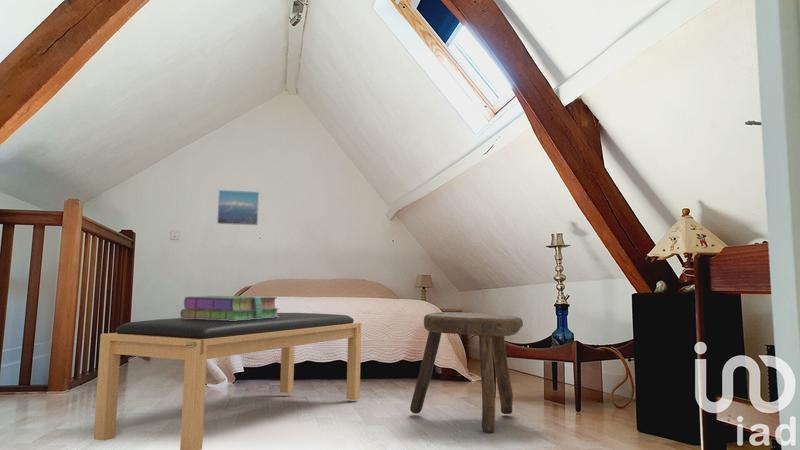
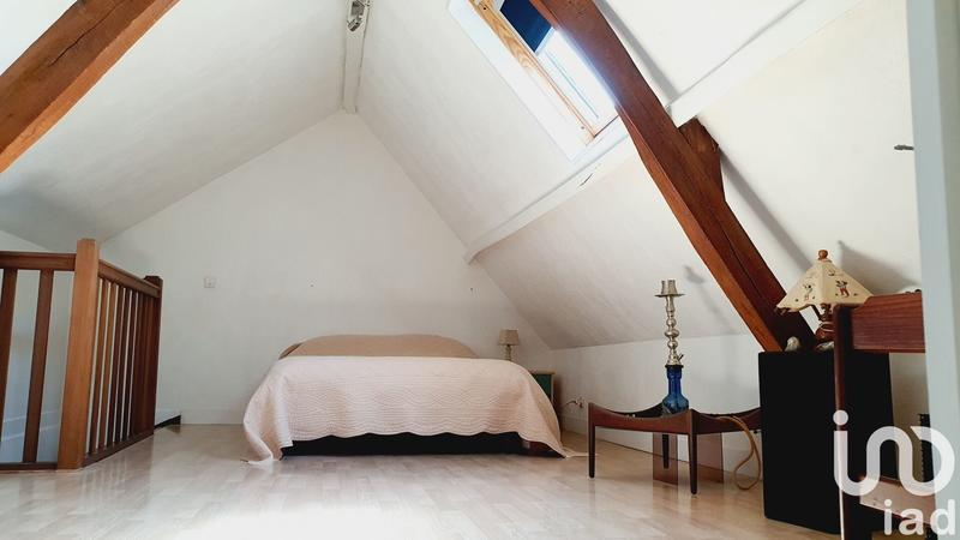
- stack of books [179,295,280,321]
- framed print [216,189,260,227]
- bench [93,312,362,450]
- stool [409,311,524,434]
